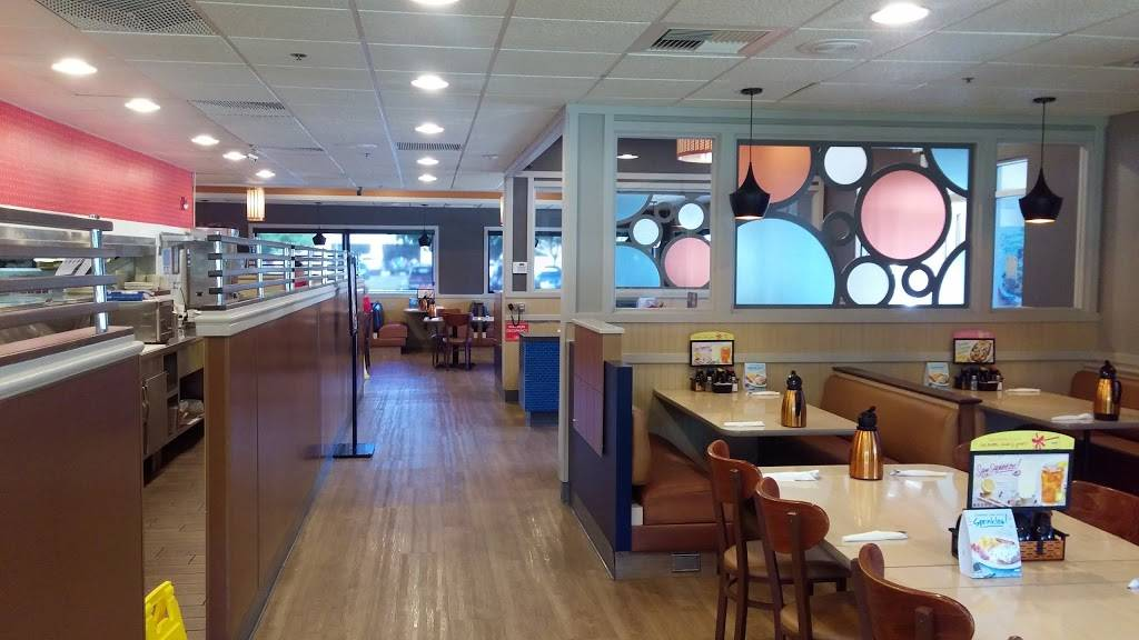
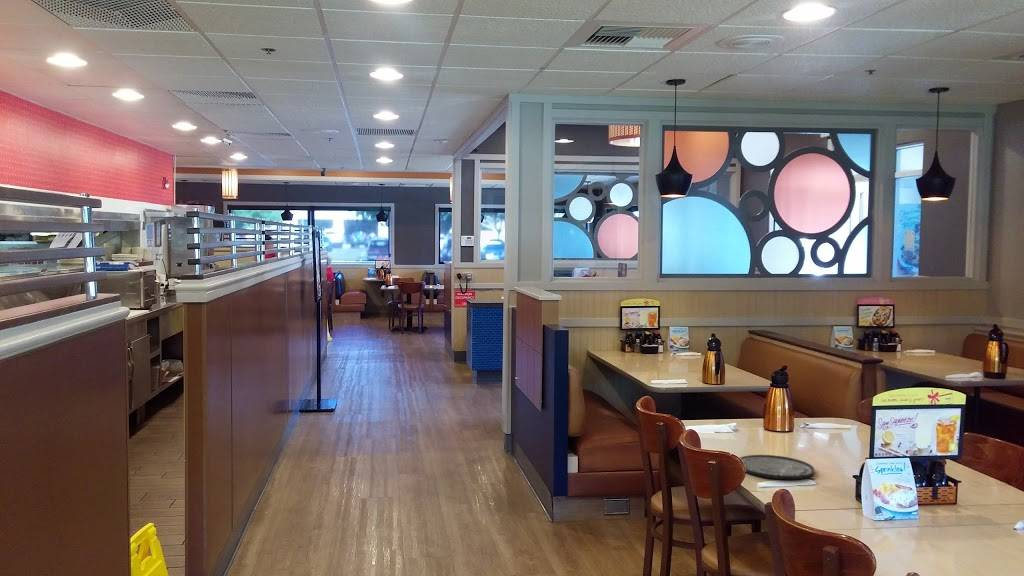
+ plate [739,454,815,480]
